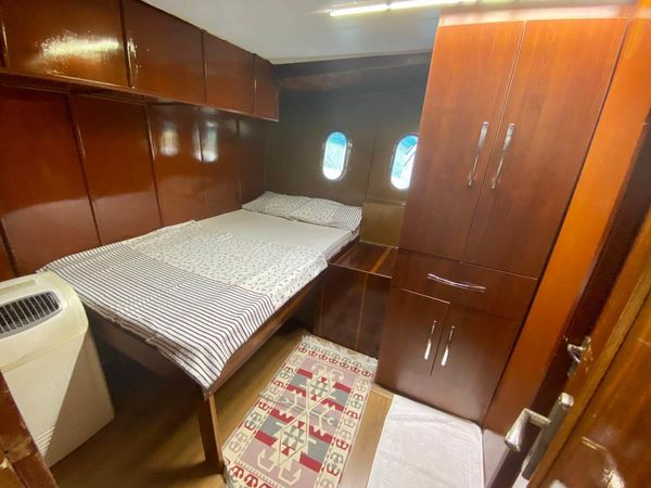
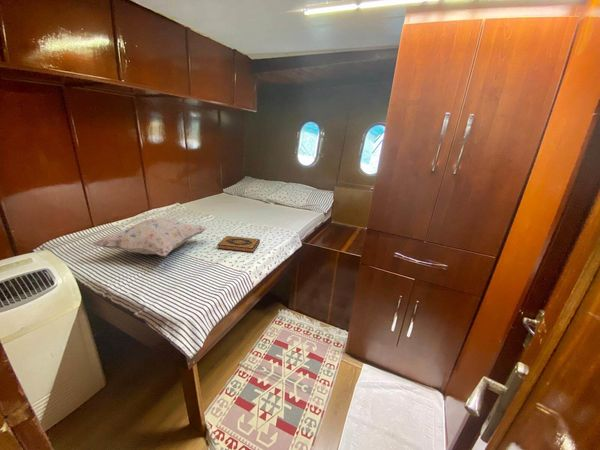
+ decorative pillow [91,217,208,257]
+ hardback book [216,235,261,254]
